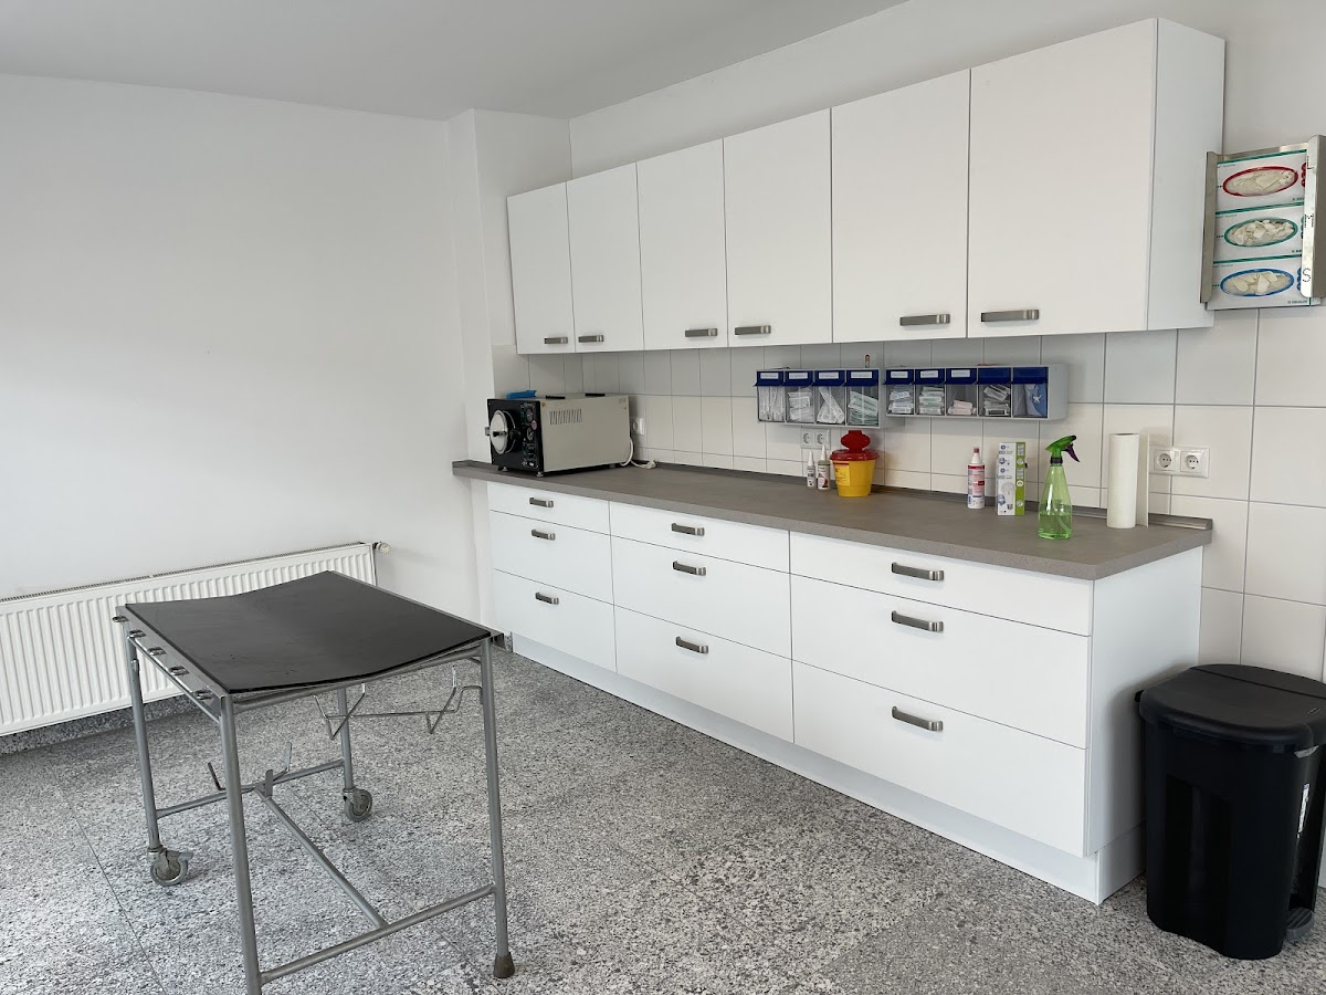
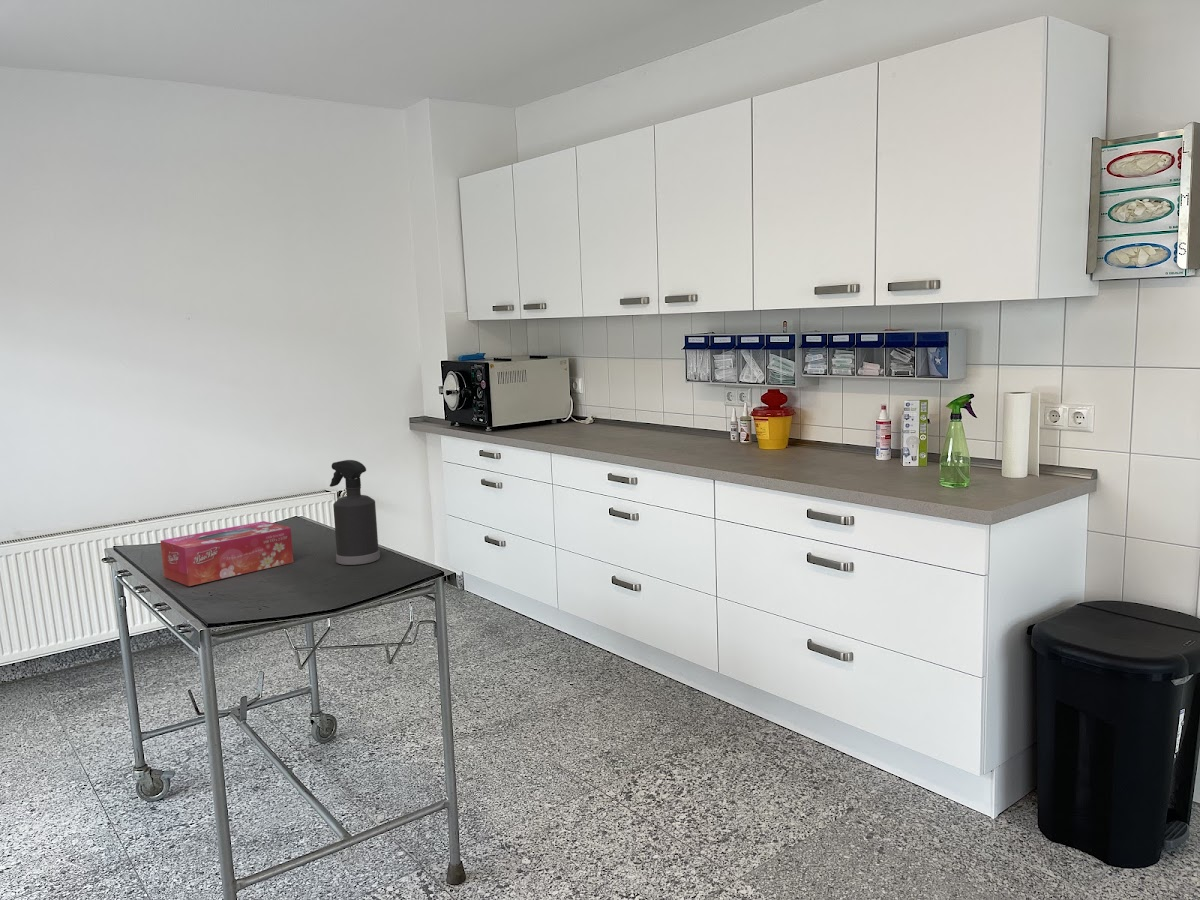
+ spray bottle [329,459,381,566]
+ tissue box [160,520,294,587]
